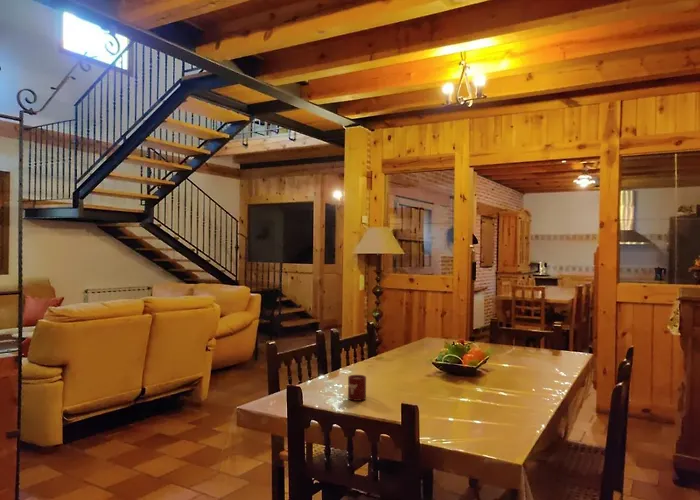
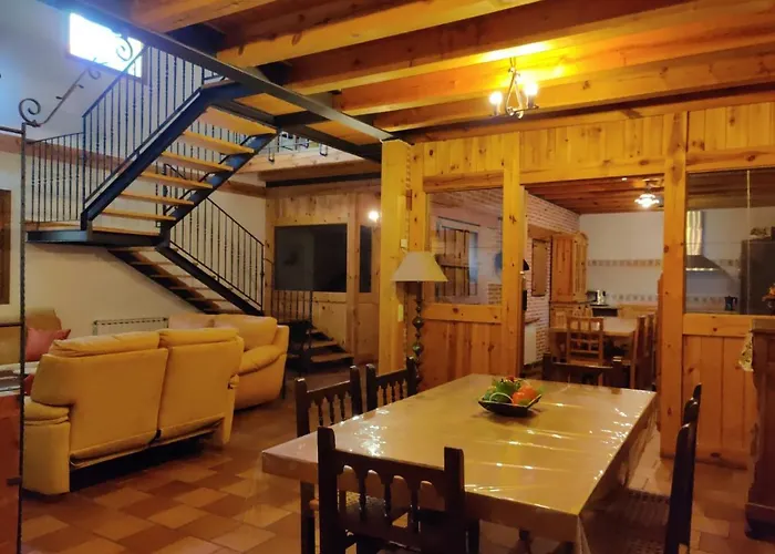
- cup [347,374,367,402]
